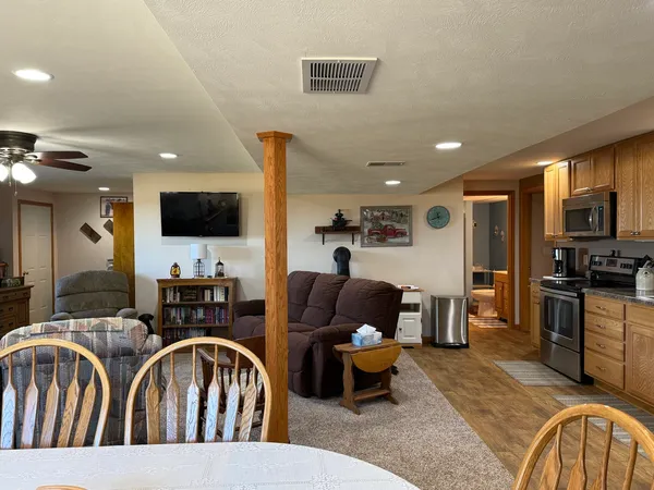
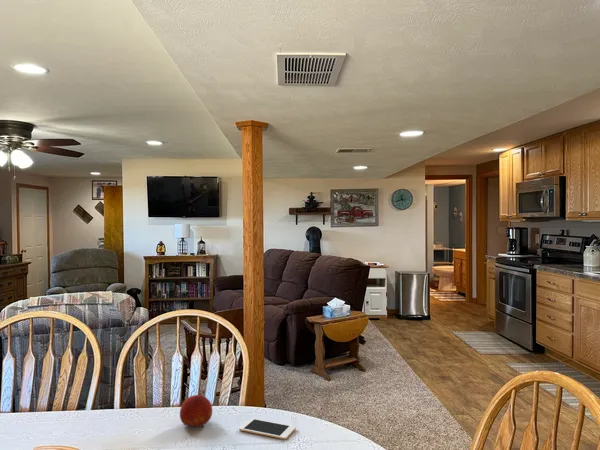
+ cell phone [238,417,297,440]
+ fruit [179,394,213,429]
